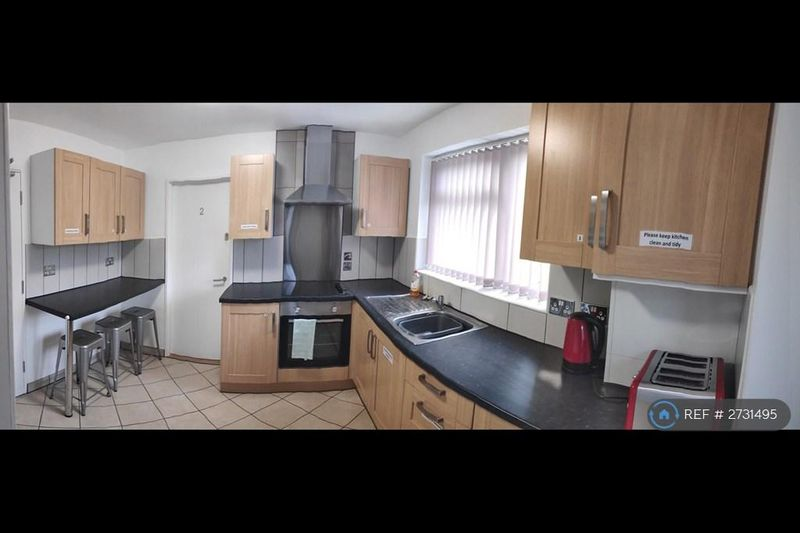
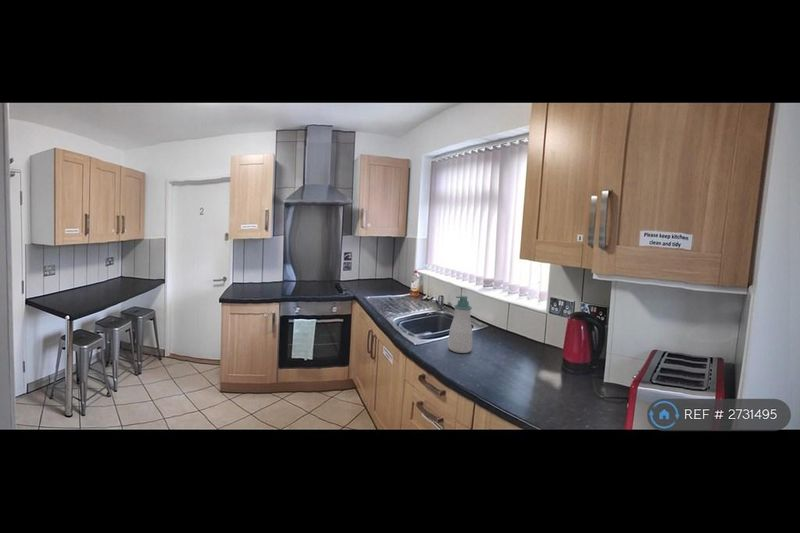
+ soap bottle [447,295,473,354]
